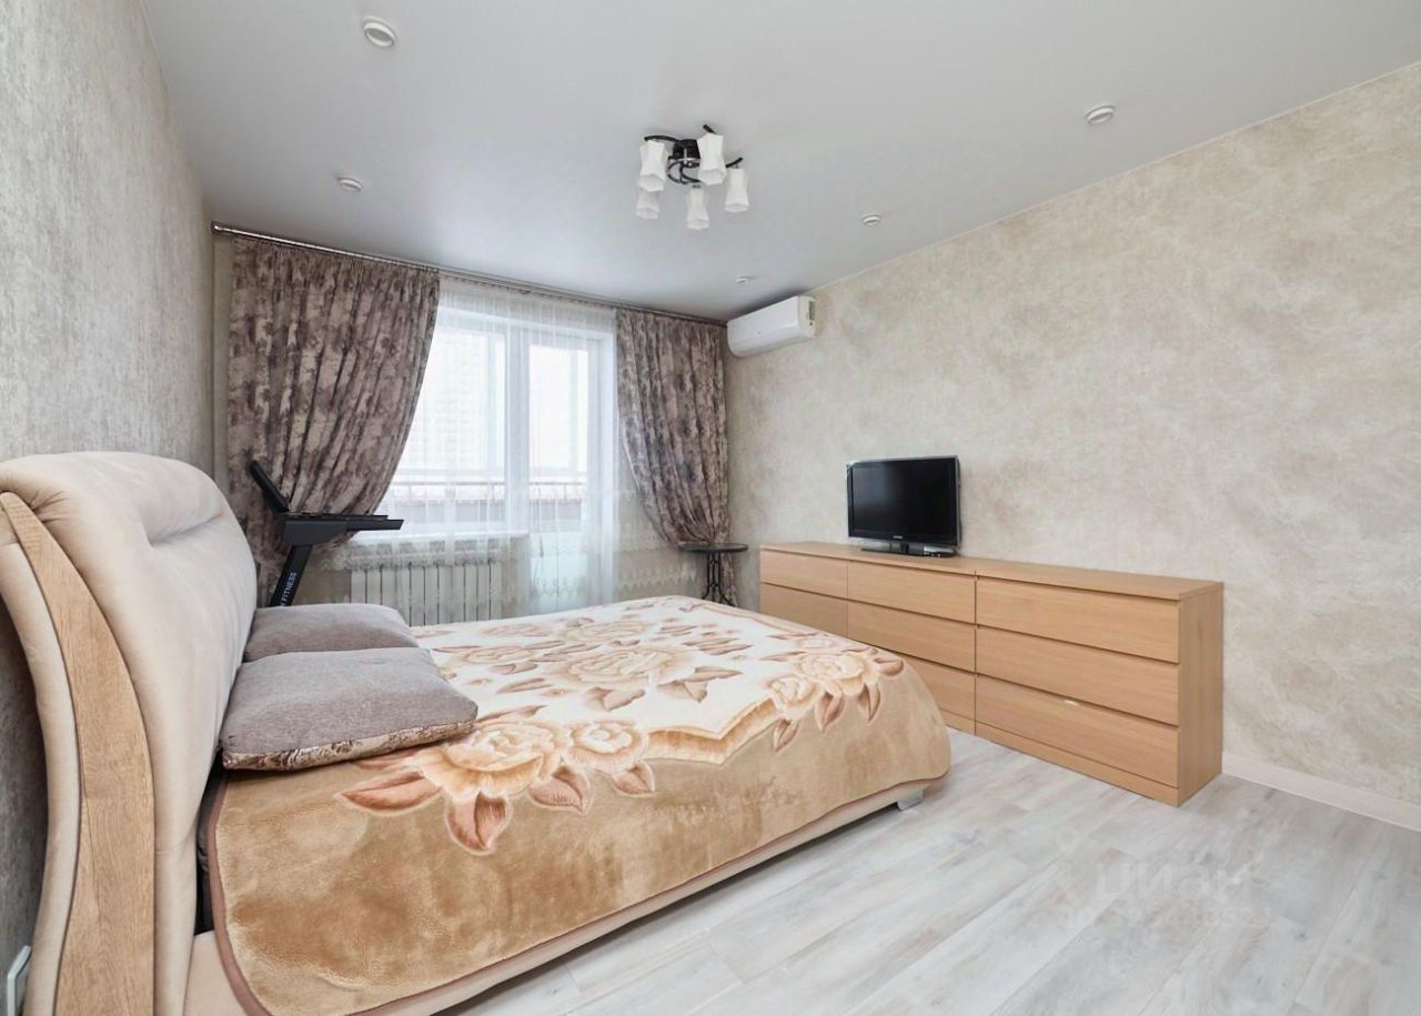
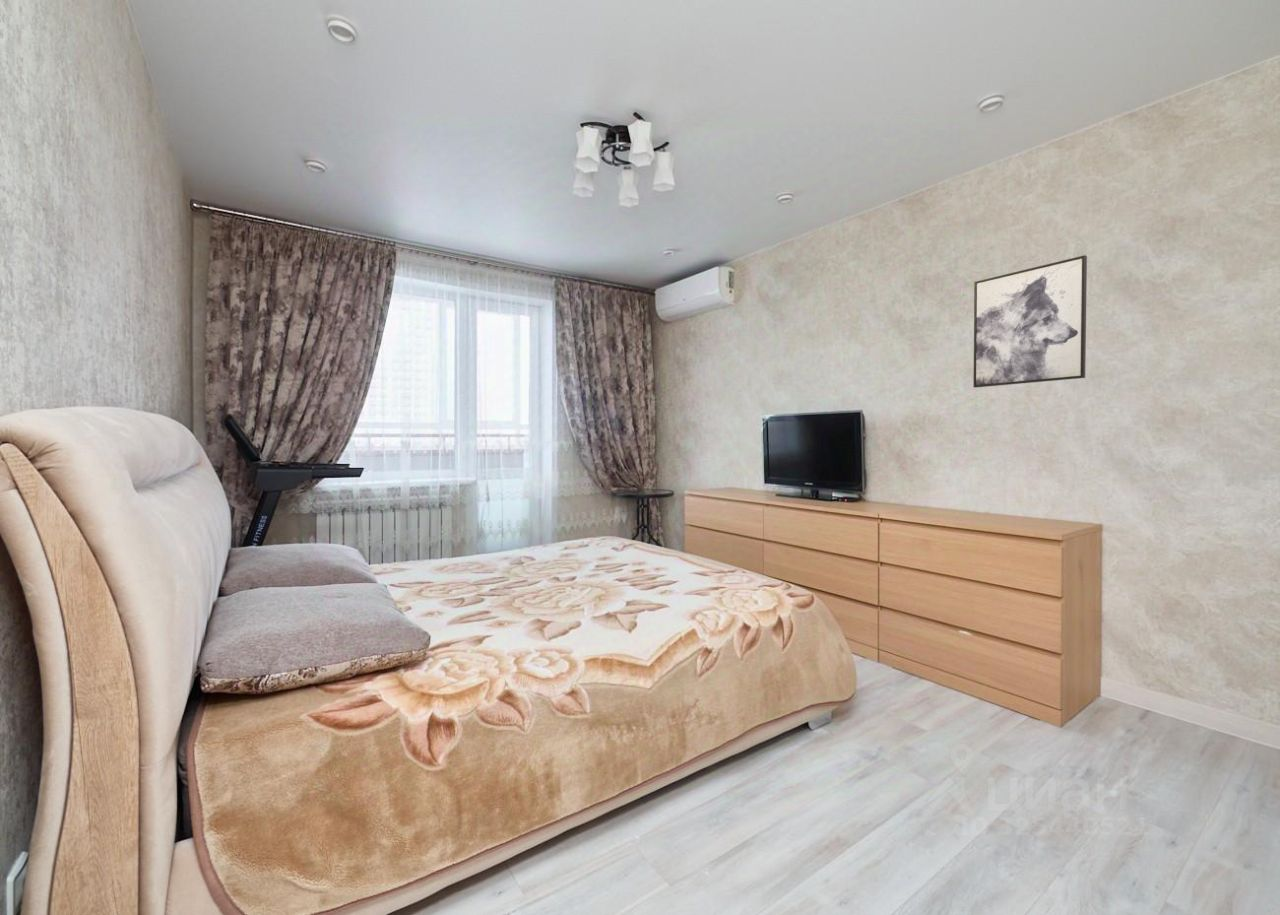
+ wall art [972,254,1088,389]
